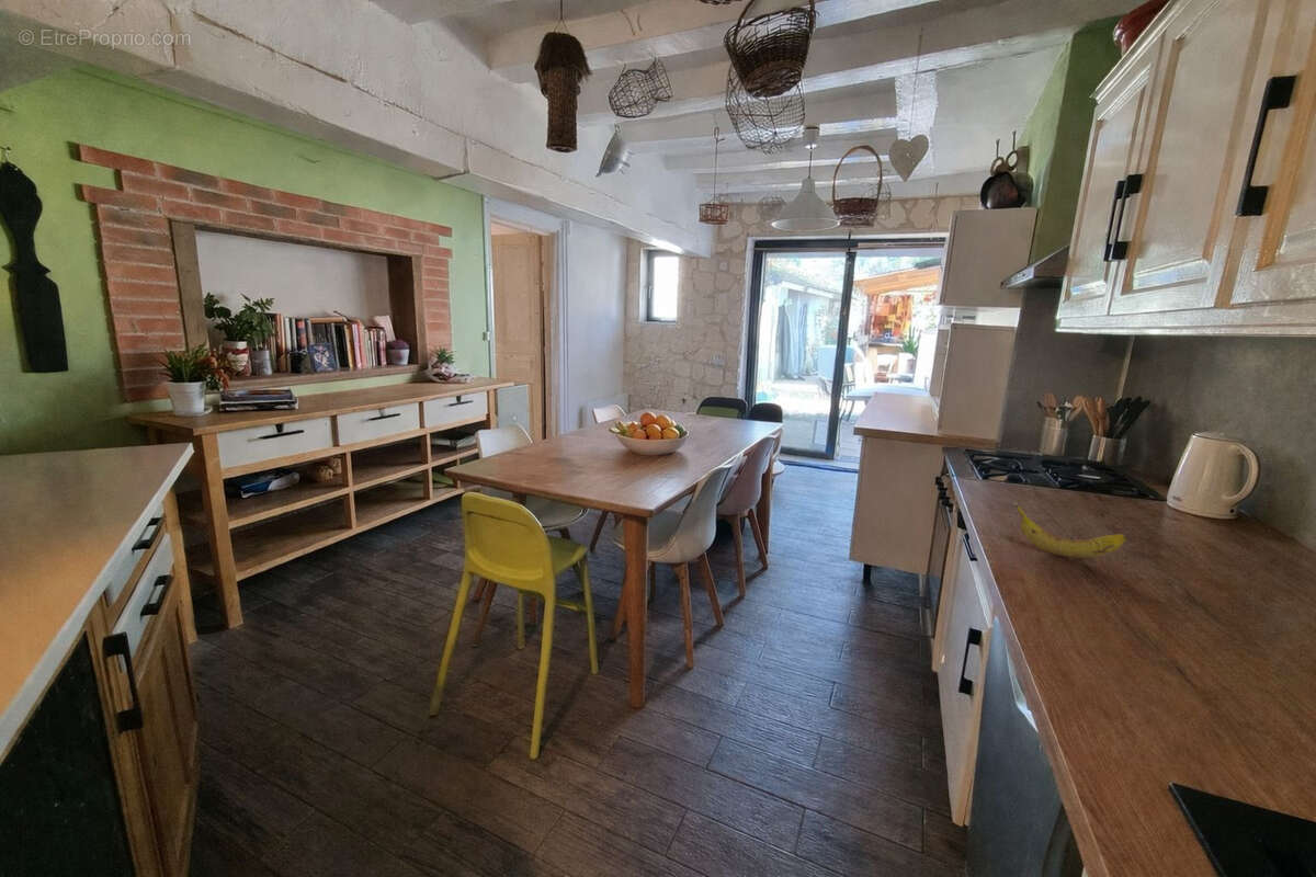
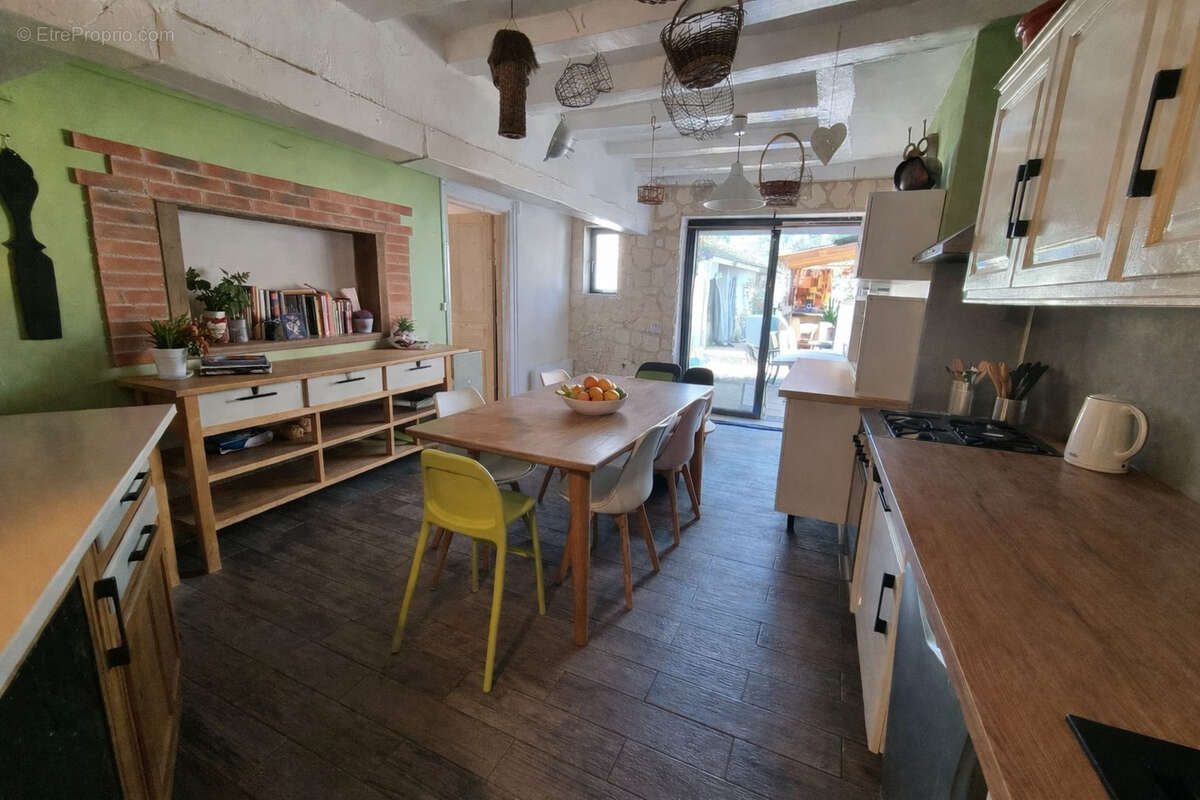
- fruit [1007,501,1128,559]
